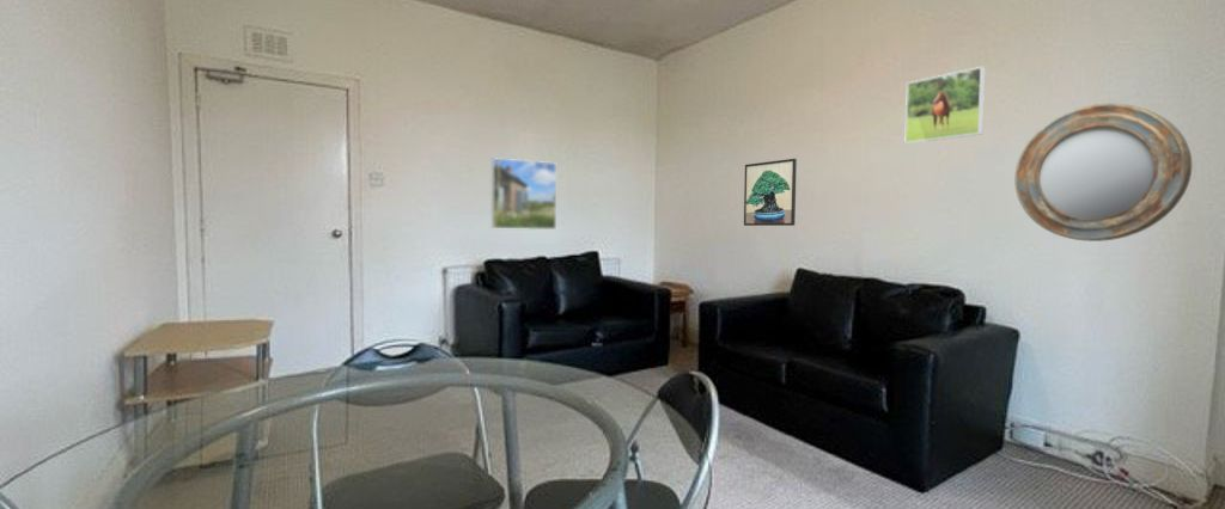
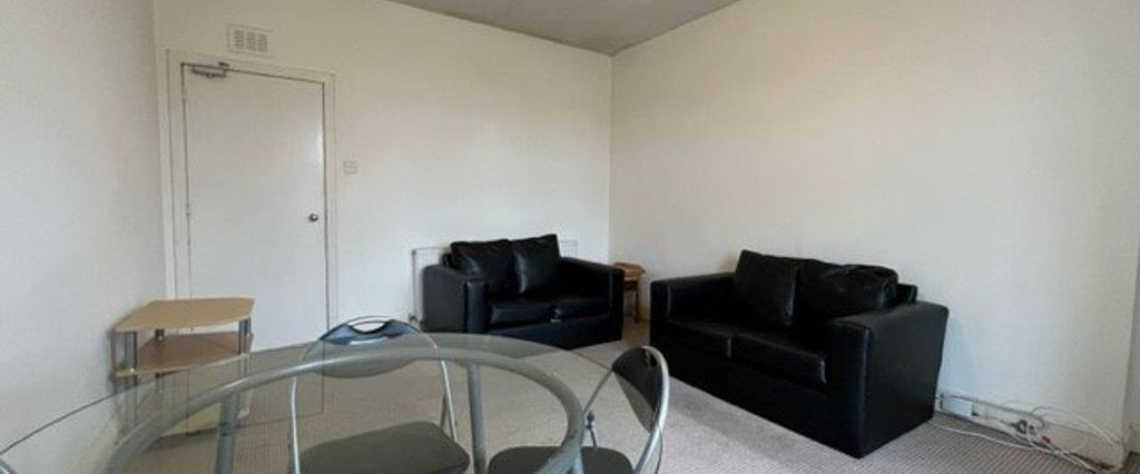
- home mirror [1014,103,1193,243]
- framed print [490,157,557,231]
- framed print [903,66,986,145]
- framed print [743,158,798,227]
